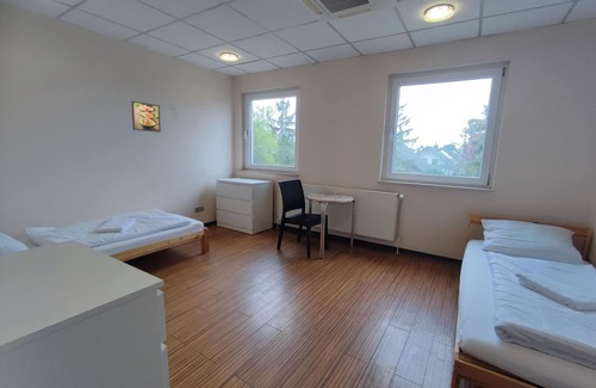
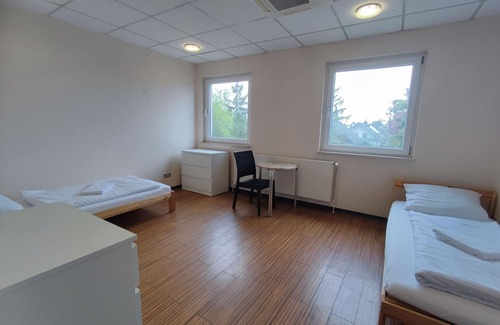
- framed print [131,99,162,134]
